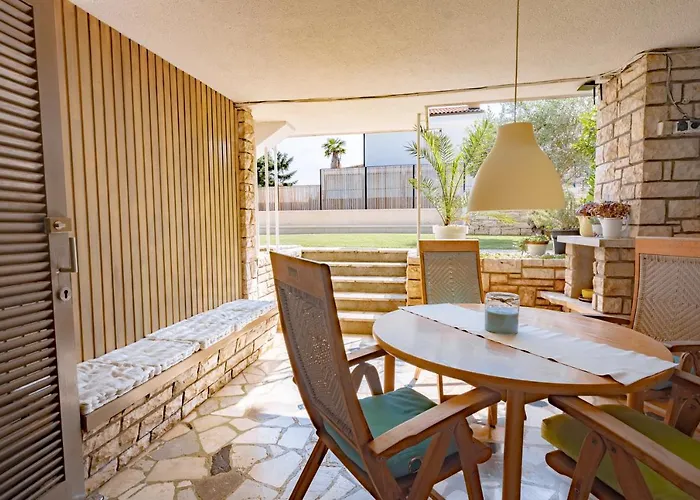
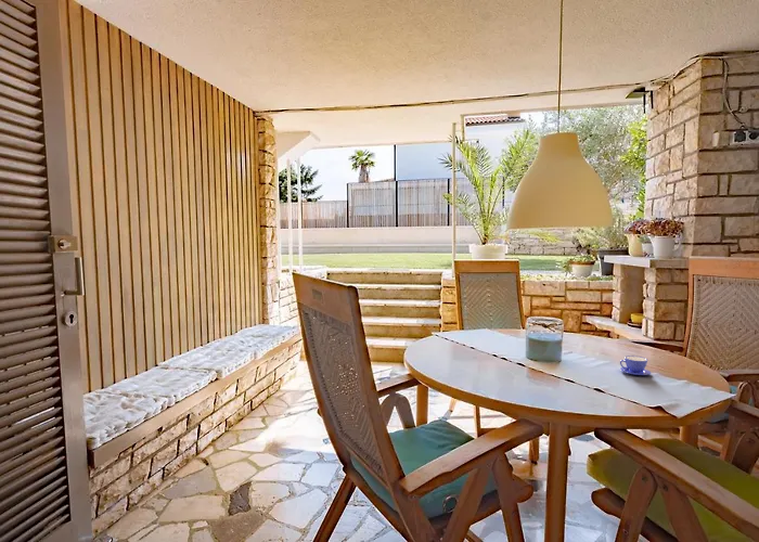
+ teacup [619,354,652,376]
